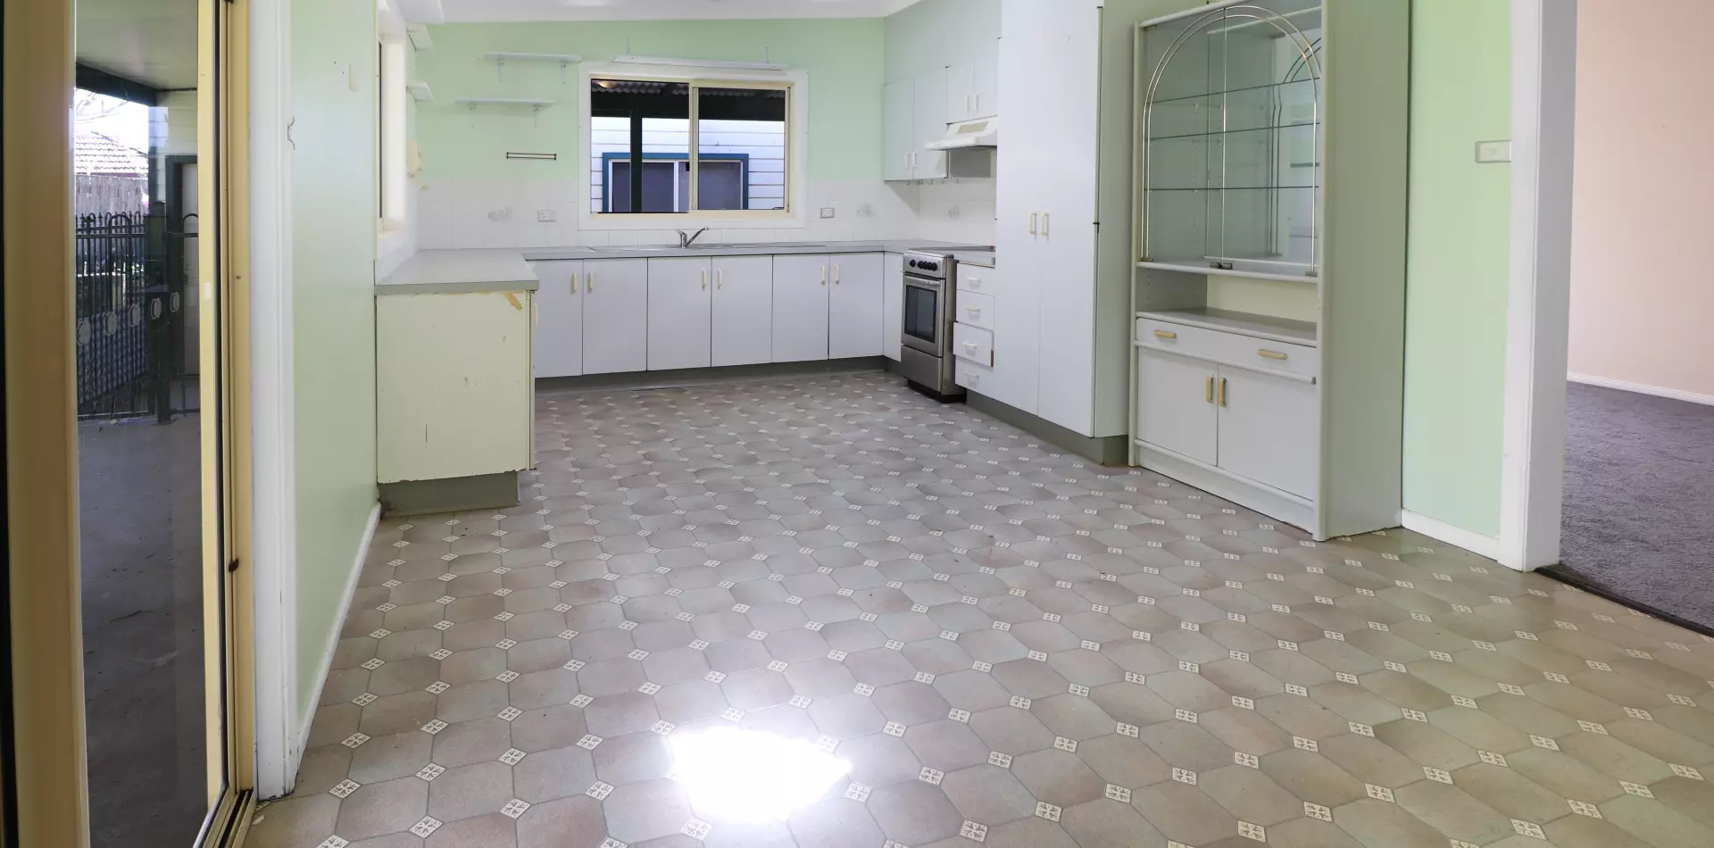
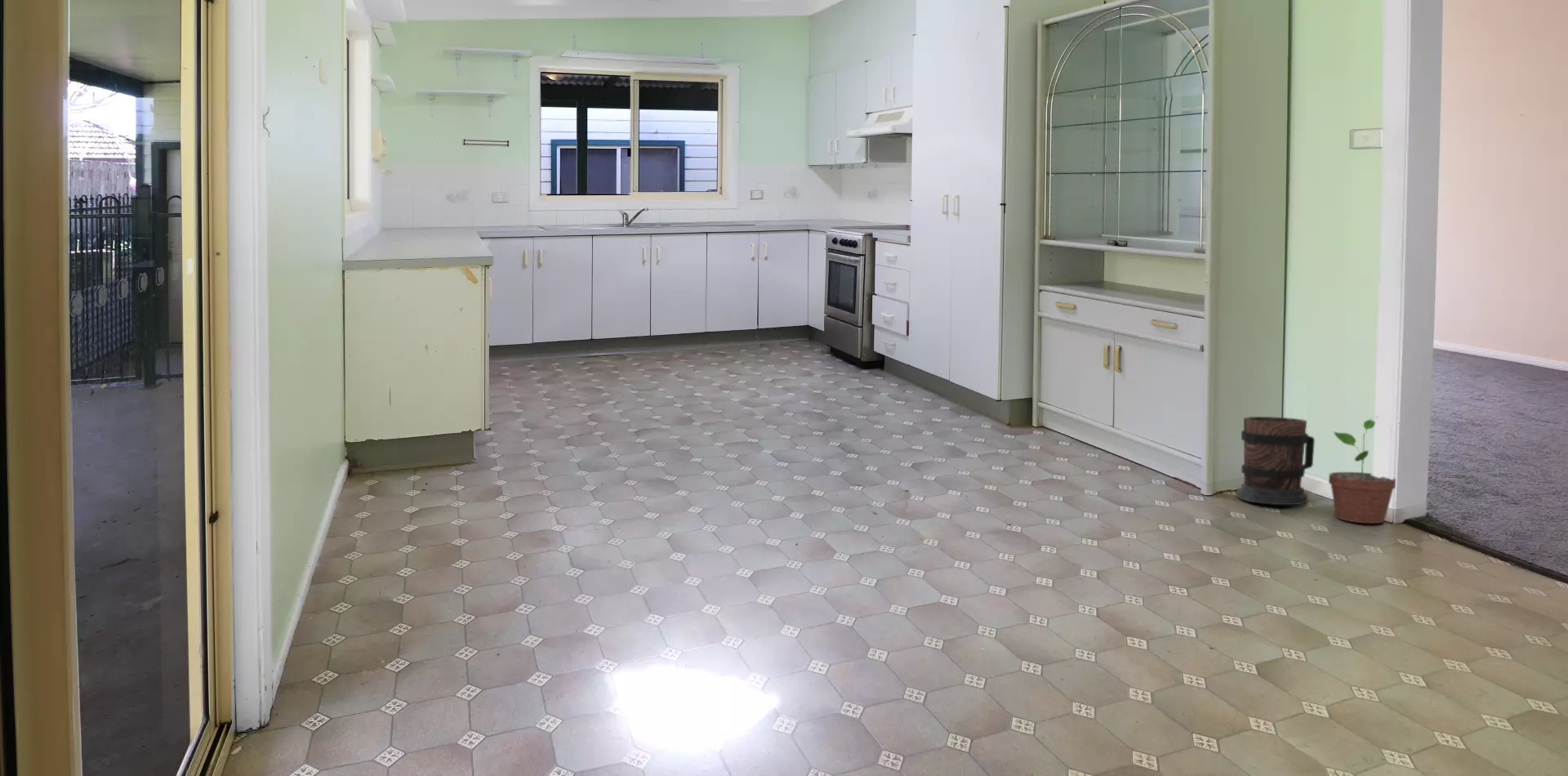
+ potted plant [1328,419,1397,524]
+ wooden barrel [1236,416,1316,506]
